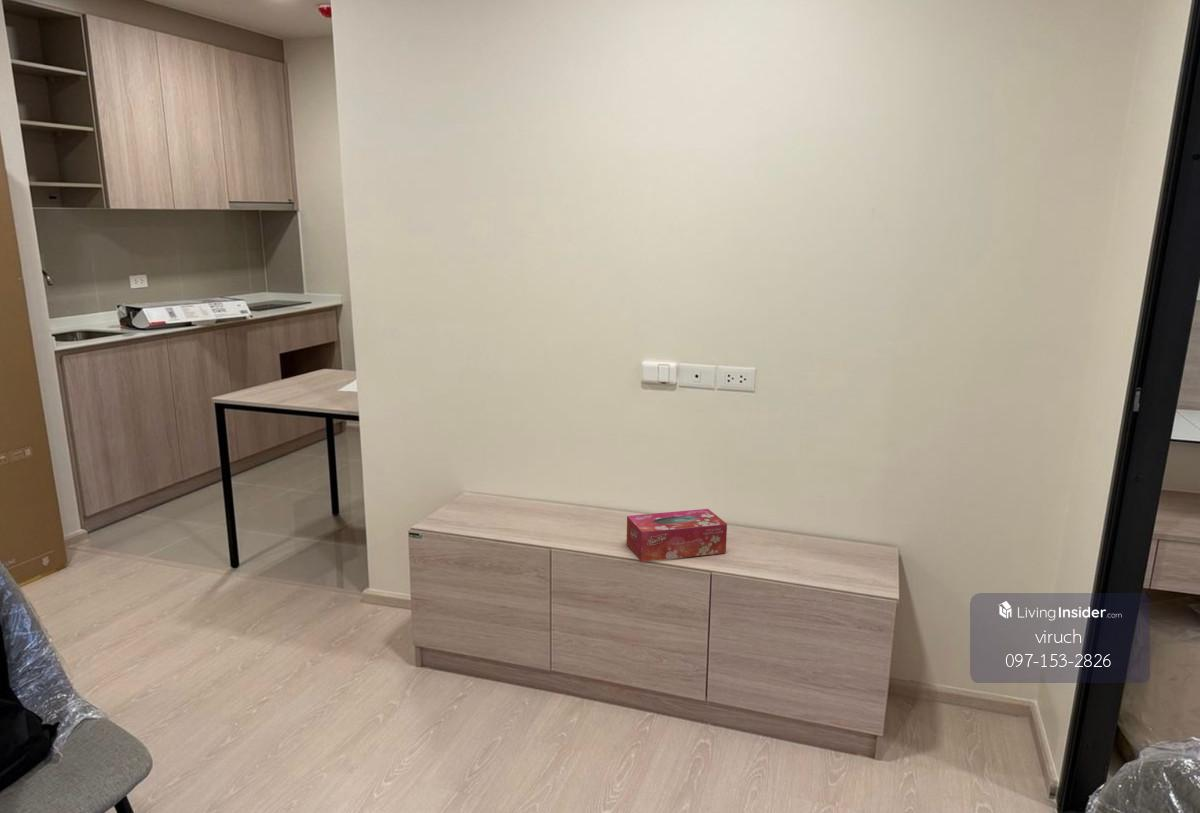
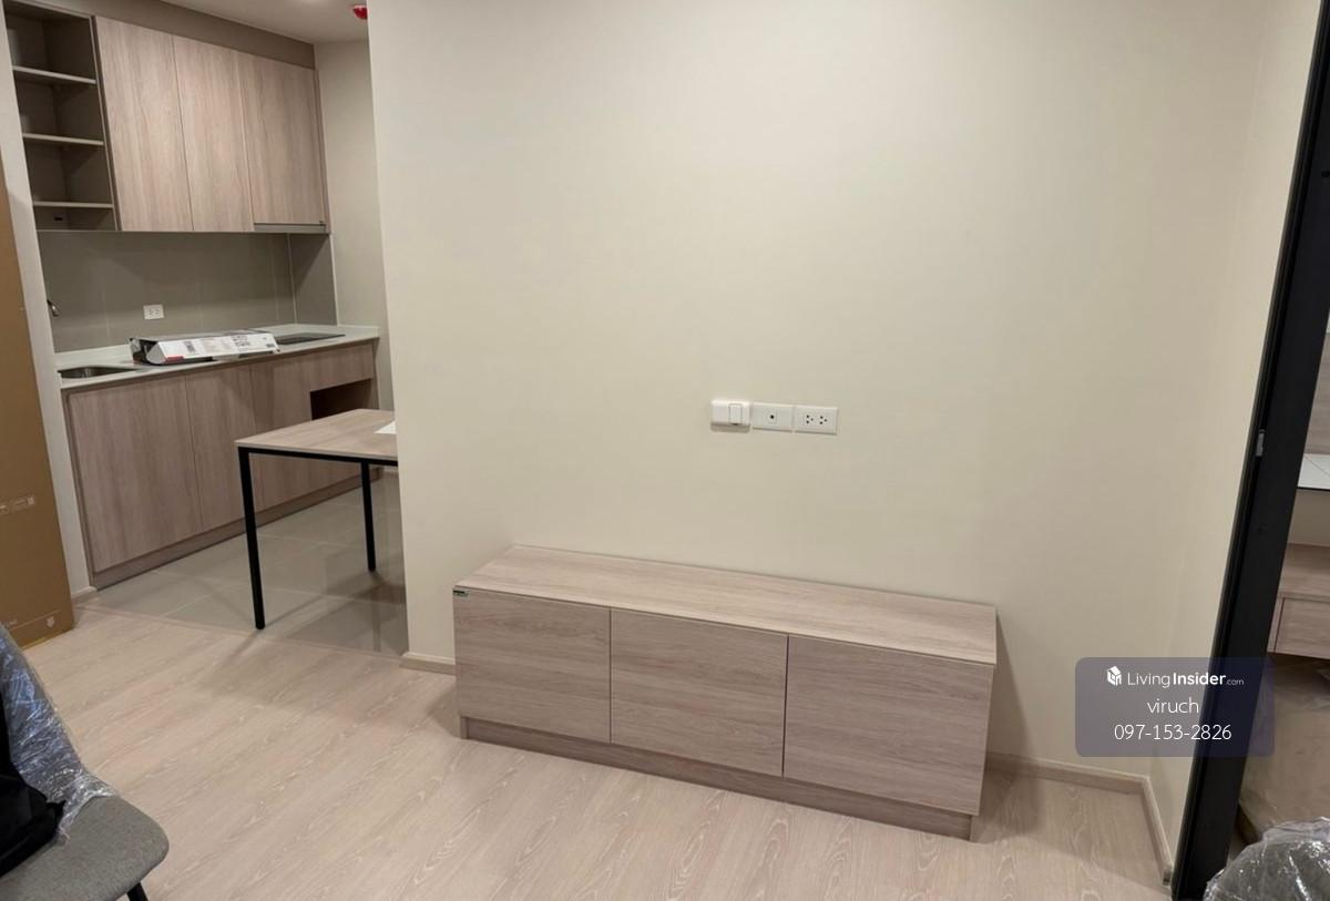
- tissue box [626,508,728,563]
